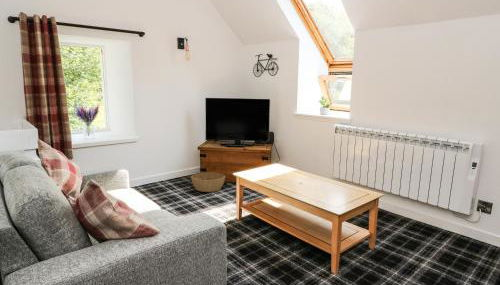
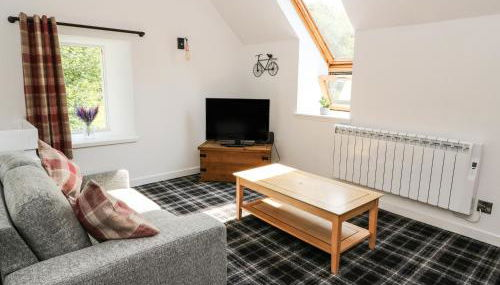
- basket [190,171,226,193]
